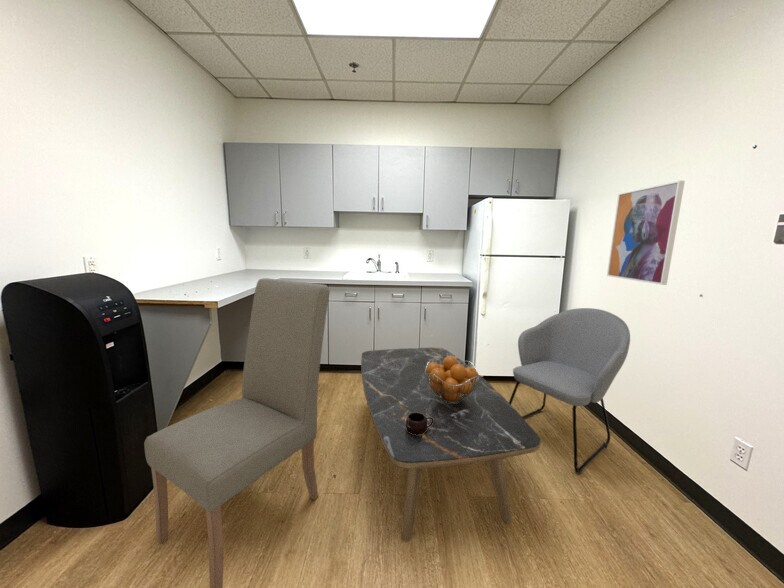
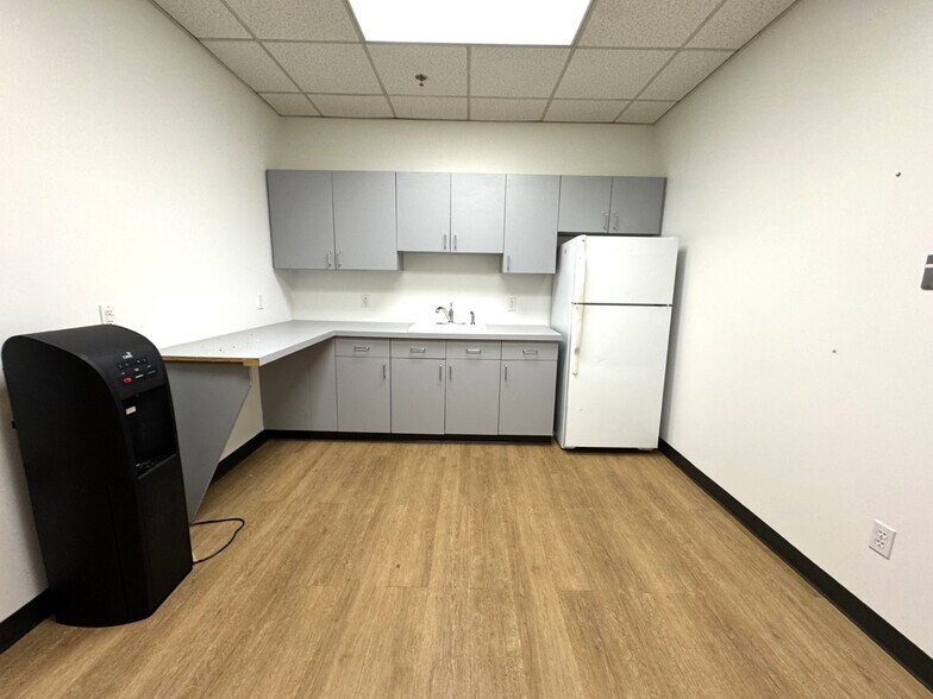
- mug [405,412,433,435]
- coffee table [360,347,542,543]
- chair [508,307,631,475]
- fruit basket [425,356,480,403]
- wall art [606,180,686,286]
- chair [143,277,331,588]
